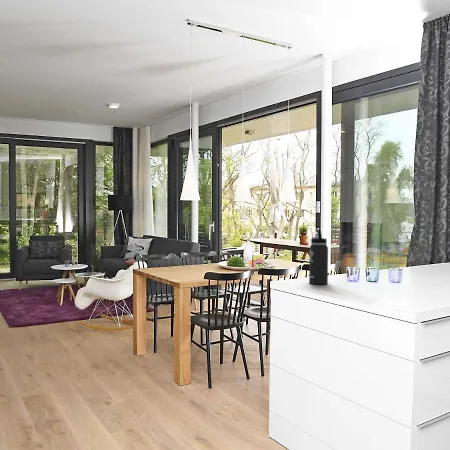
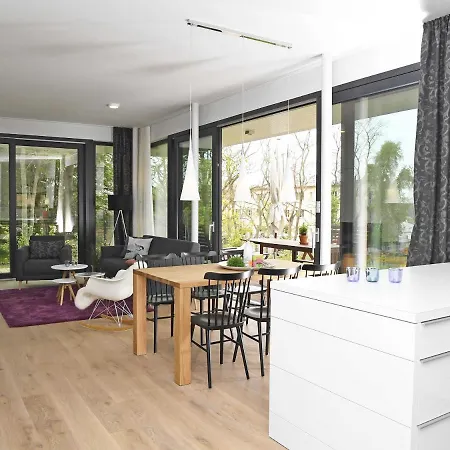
- thermos bottle [308,229,329,285]
